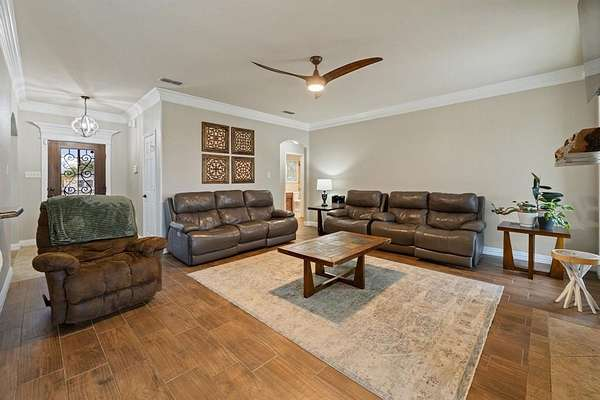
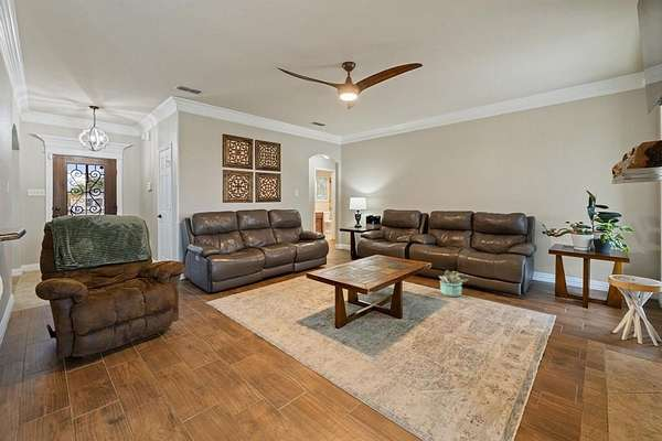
+ decorative plant [438,269,470,298]
